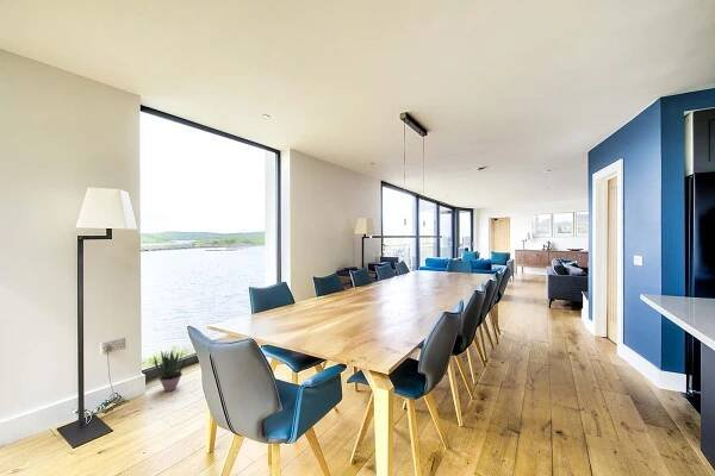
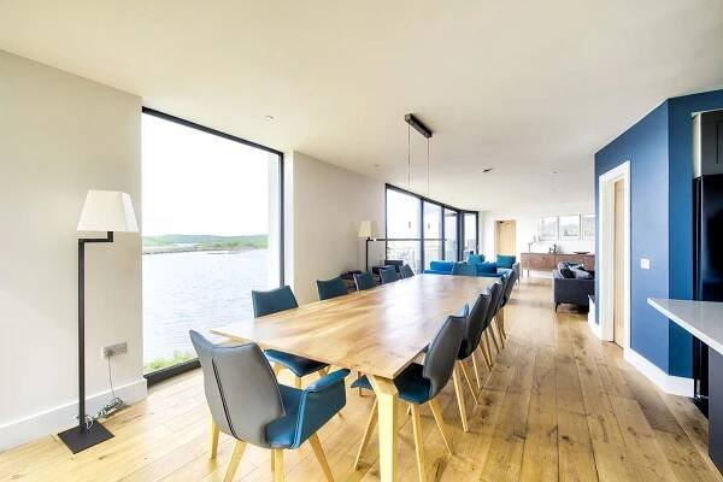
- potted plant [153,349,188,393]
